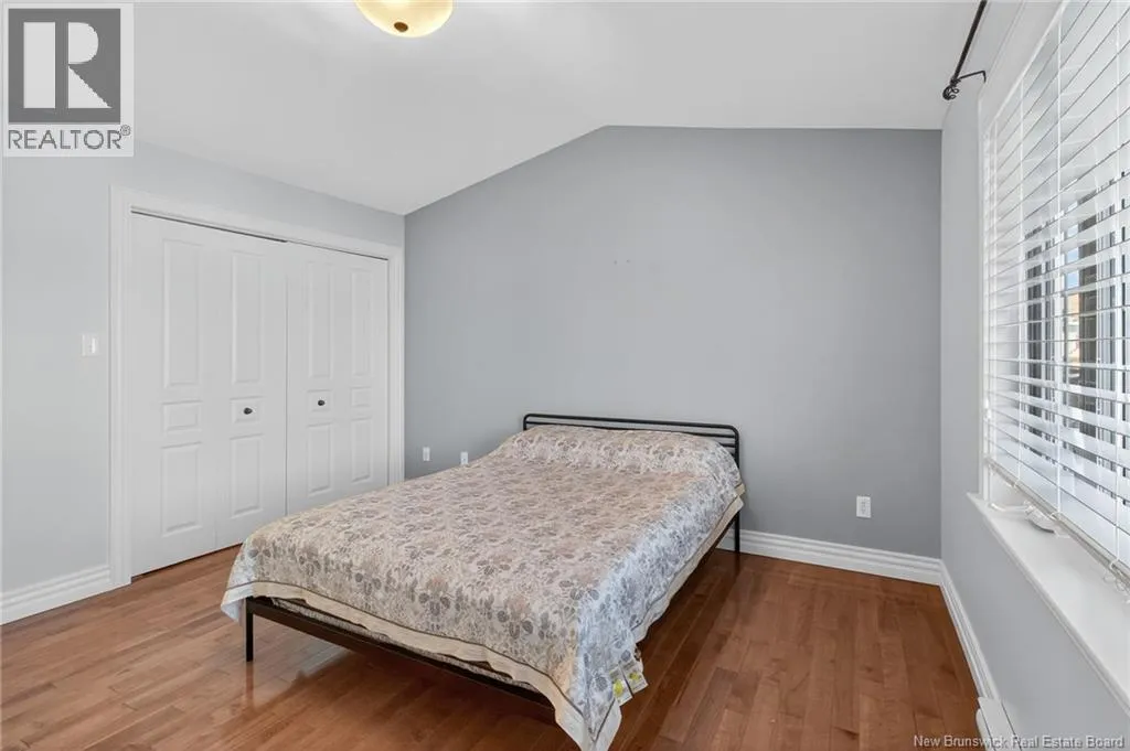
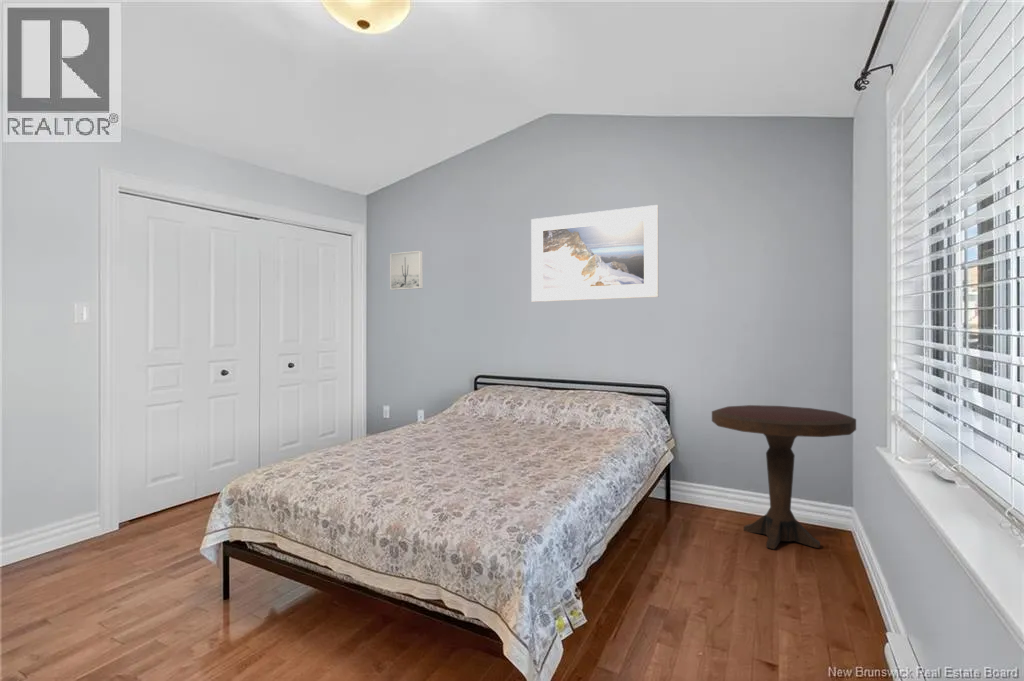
+ wall art [389,250,424,291]
+ pedestal table [711,404,857,550]
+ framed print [530,204,660,303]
